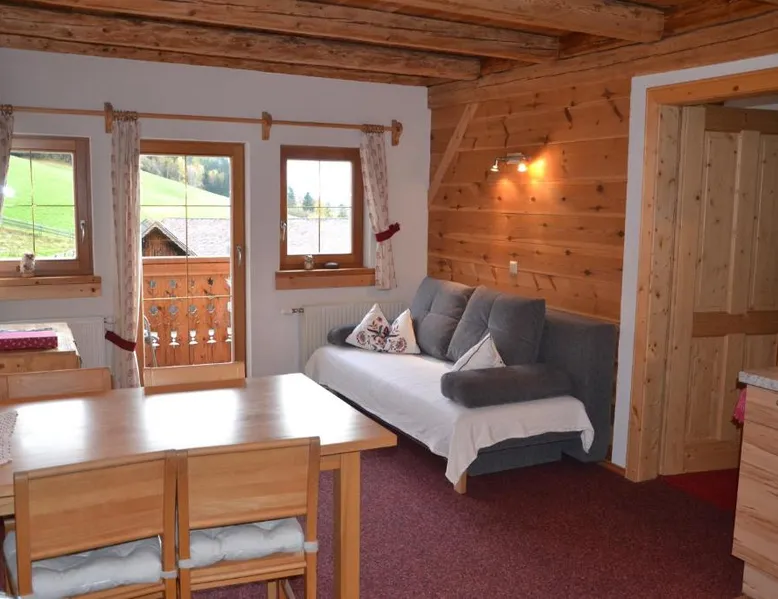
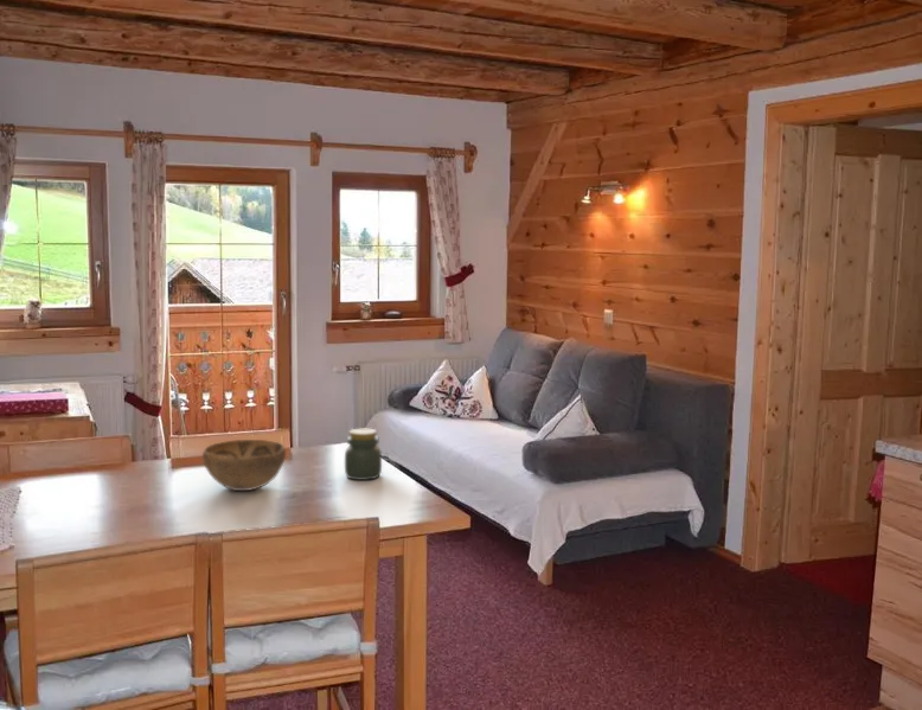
+ decorative bowl [201,439,287,492]
+ jar [344,428,383,481]
